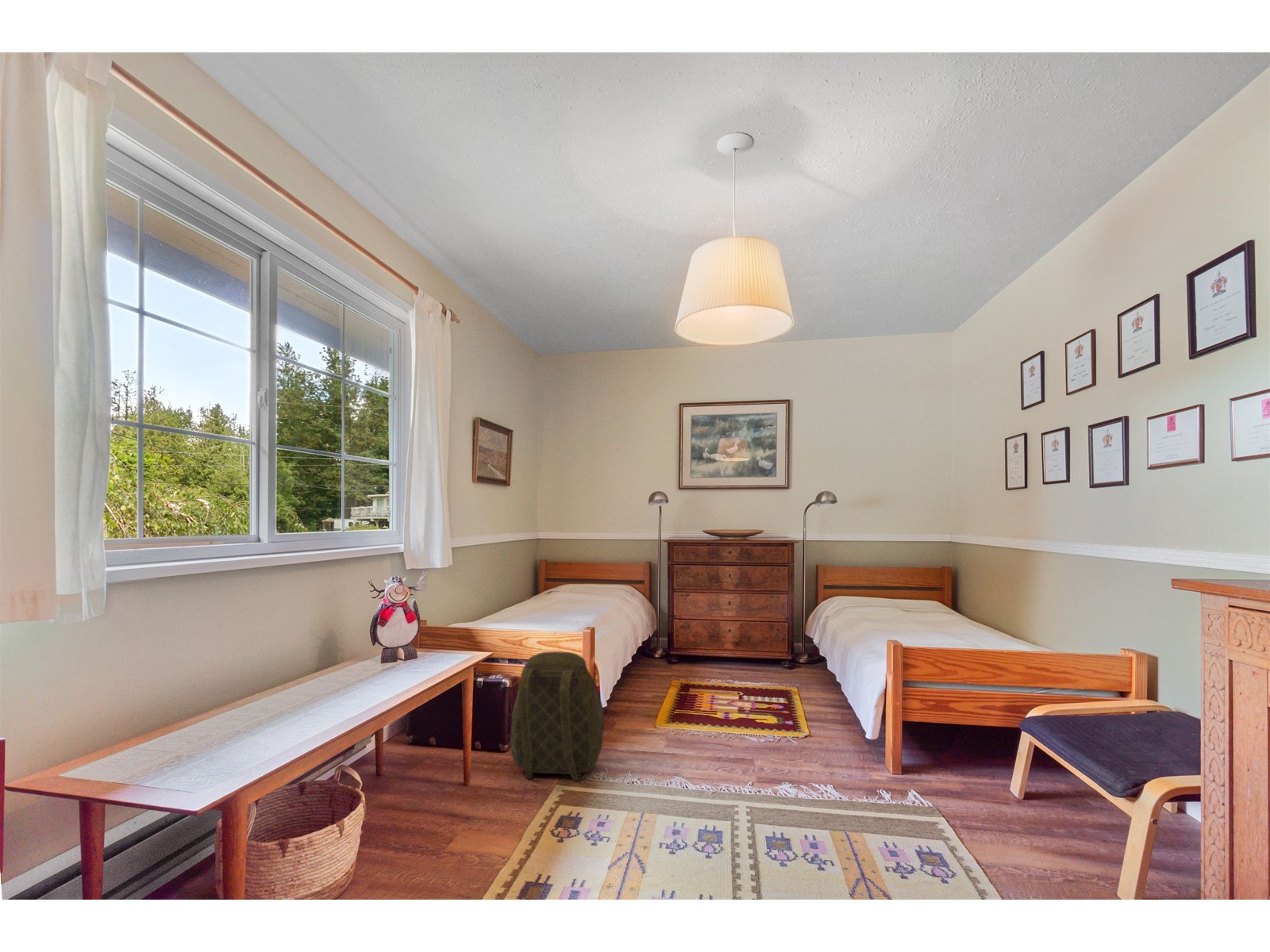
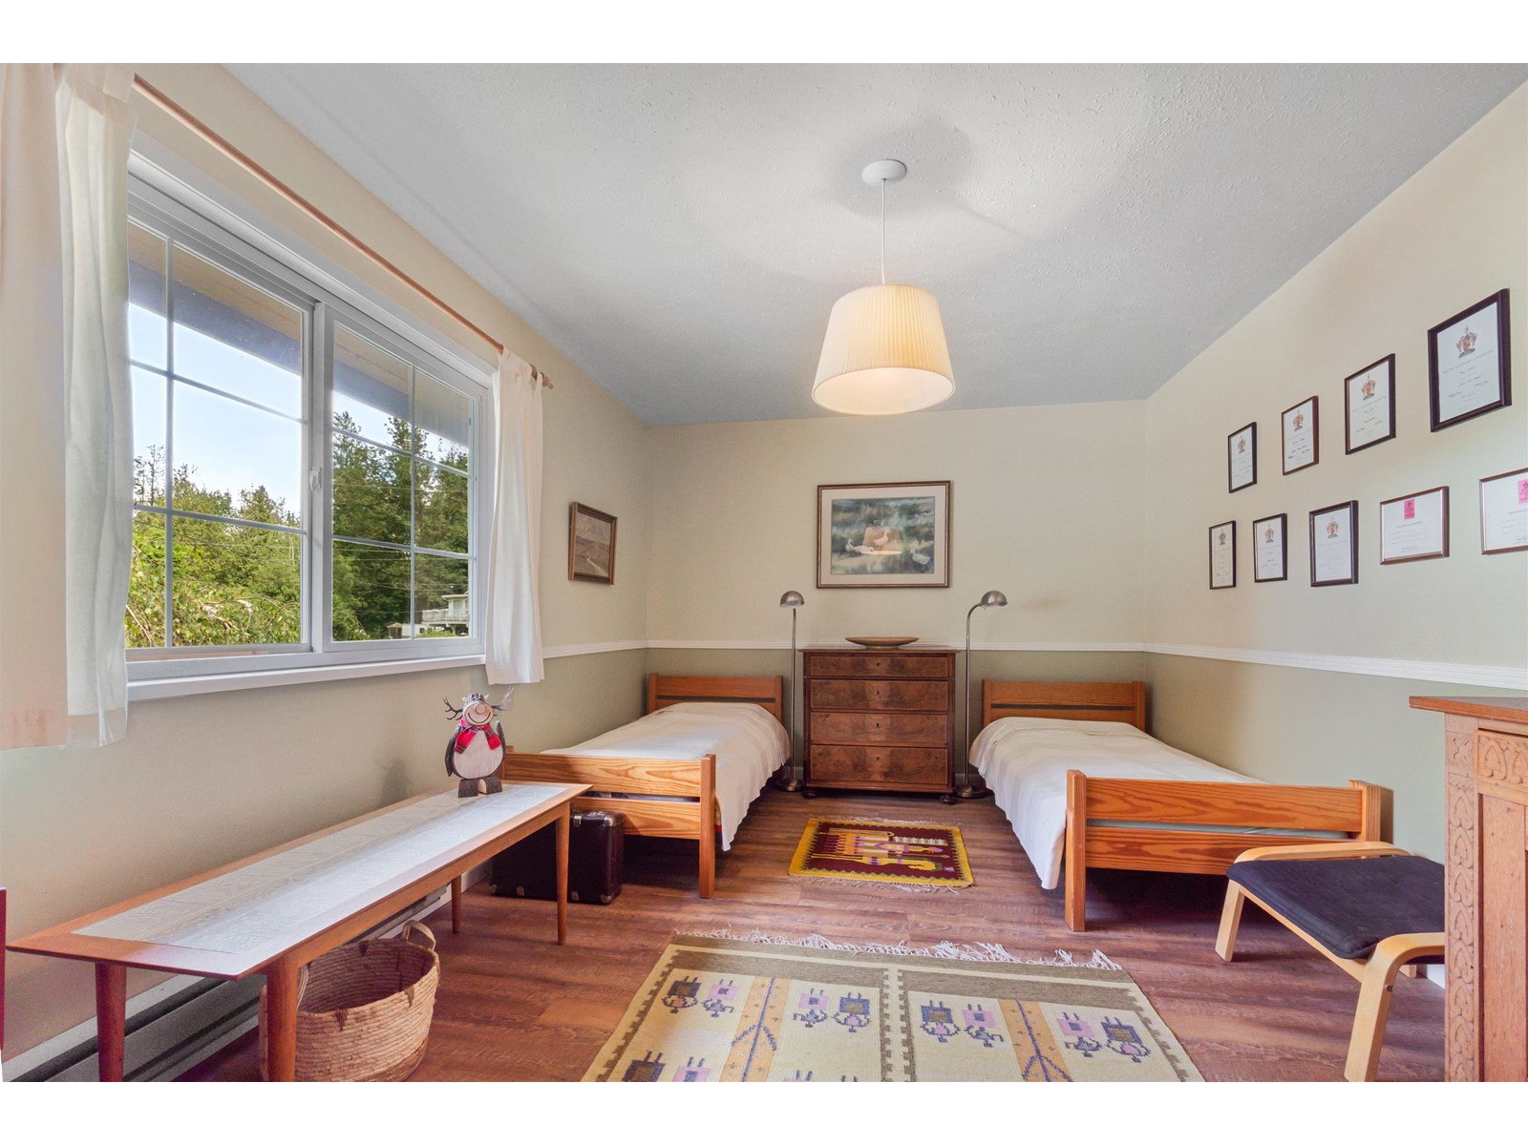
- backpack [510,651,605,782]
